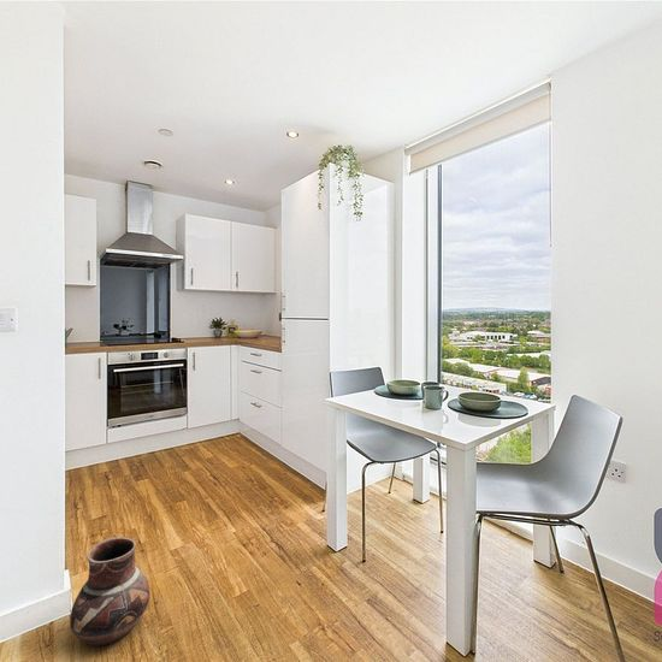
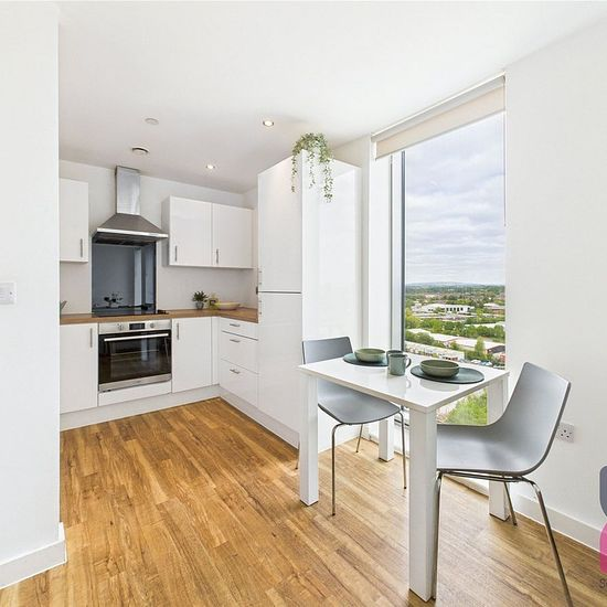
- ceramic pot [69,537,152,648]
